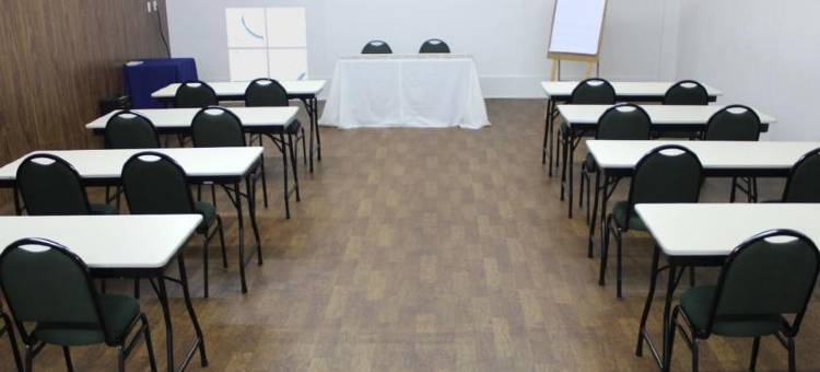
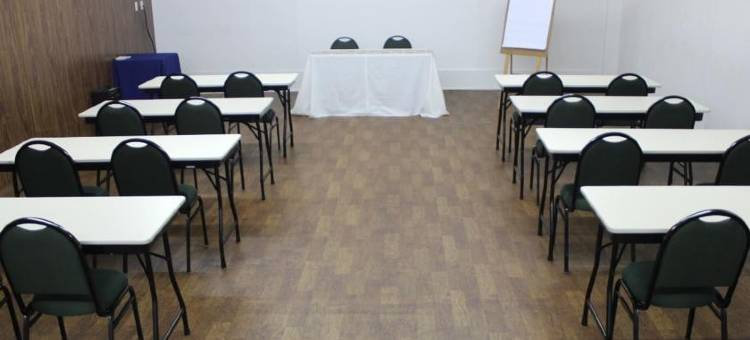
- wall art [224,7,309,83]
